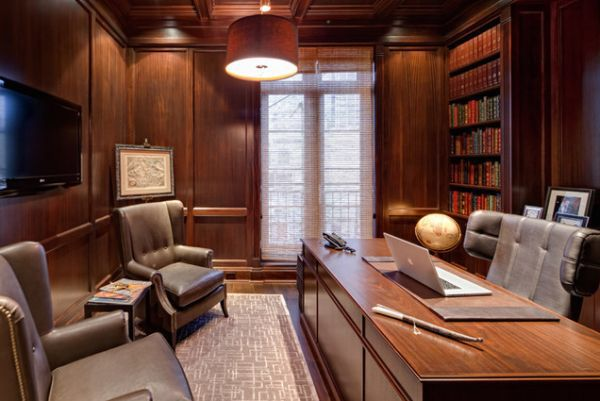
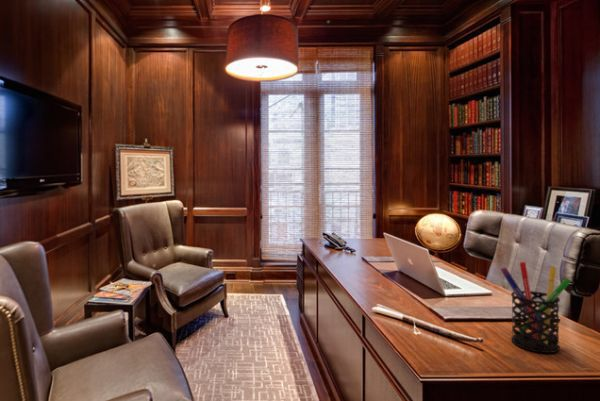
+ pen holder [499,261,571,354]
